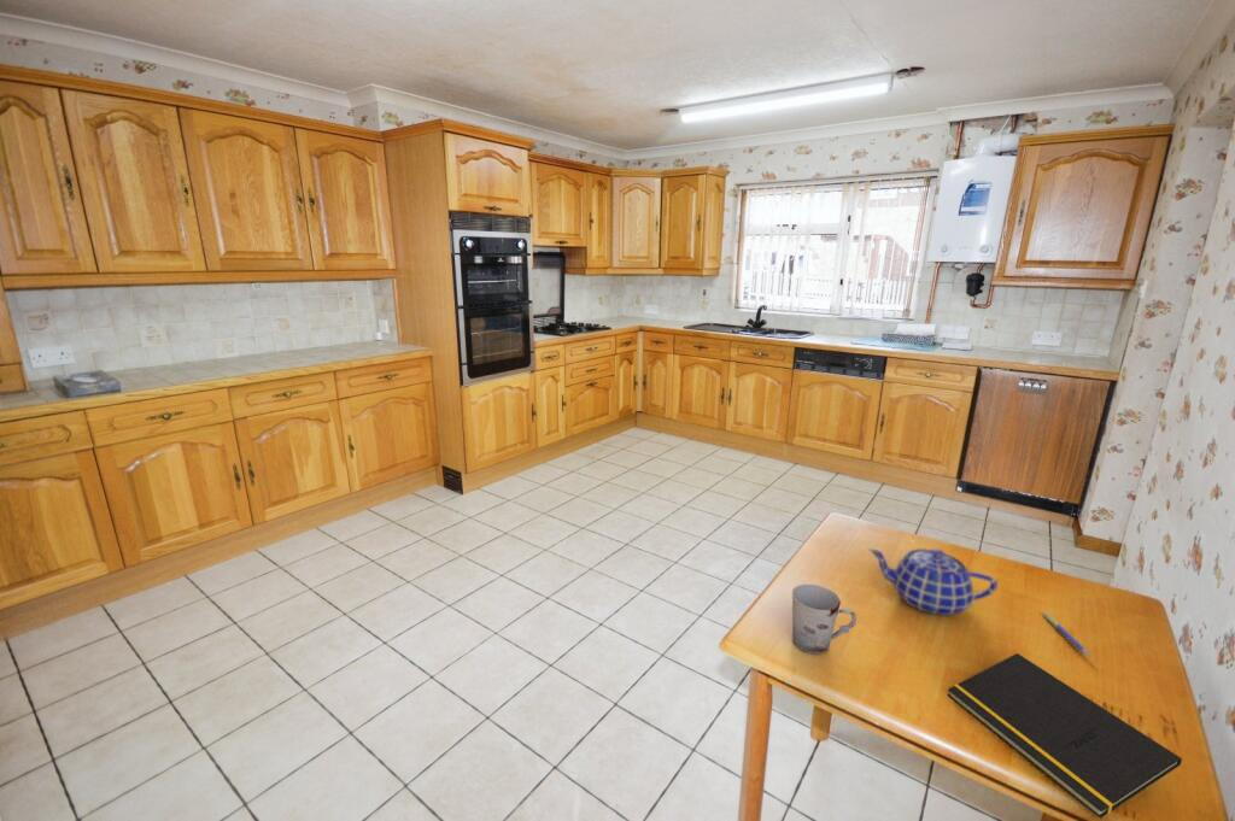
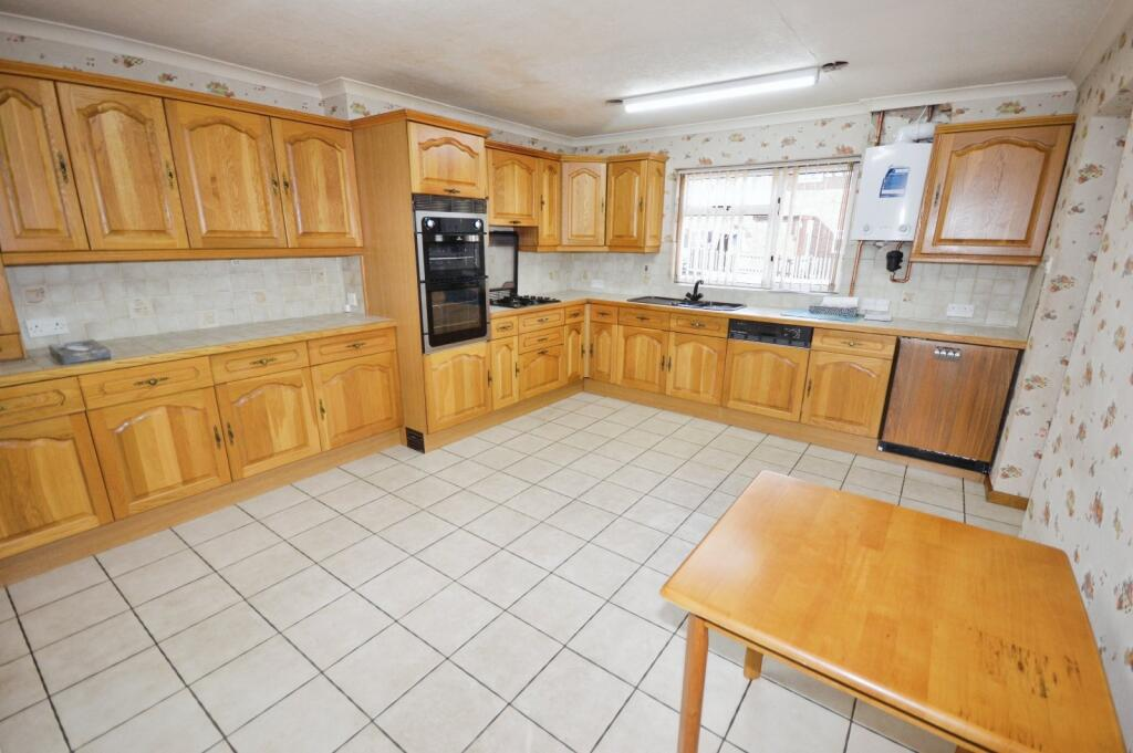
- cup [791,584,858,655]
- teapot [867,547,999,617]
- pen [1042,611,1090,657]
- notepad [947,652,1183,820]
